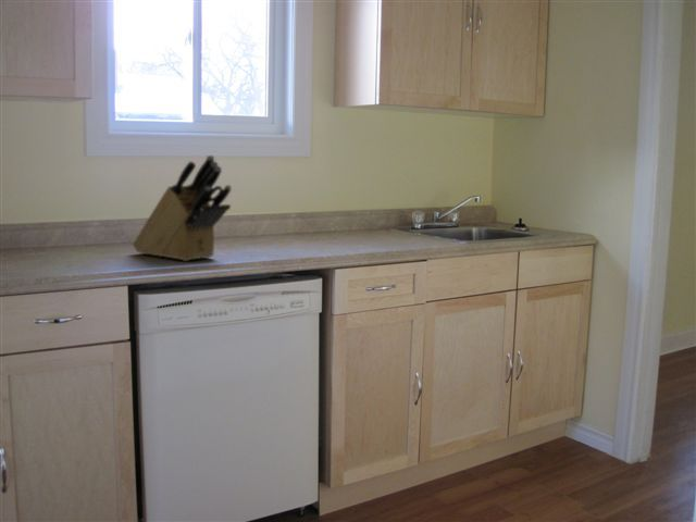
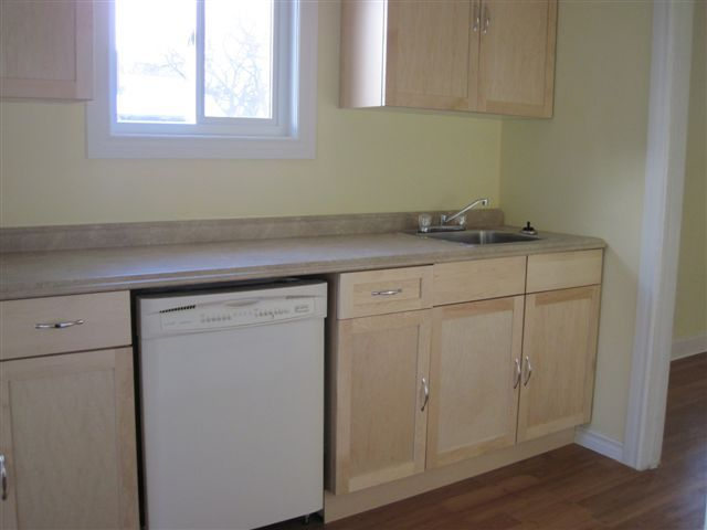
- knife block [132,154,233,262]
